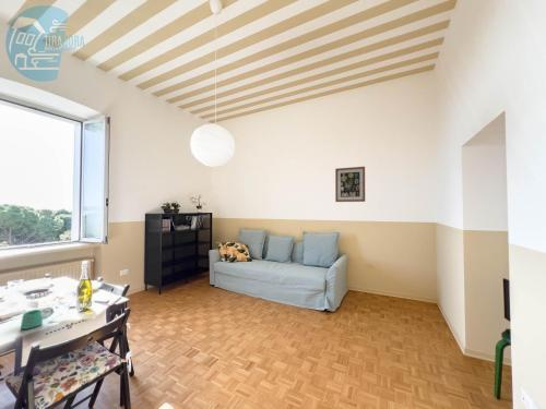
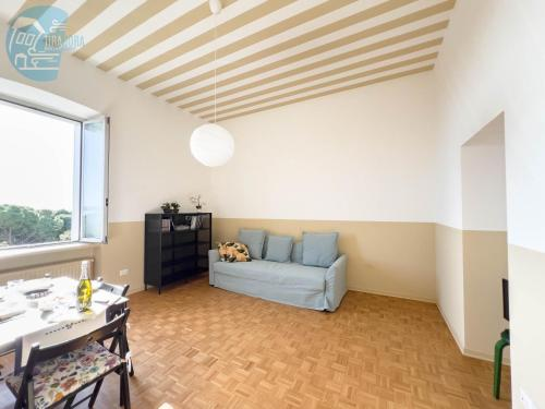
- mug [20,306,55,330]
- wall art [334,166,366,203]
